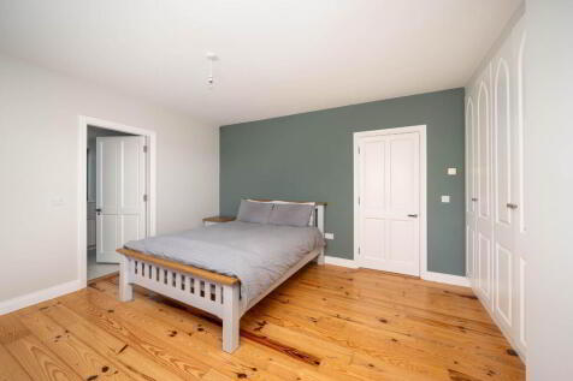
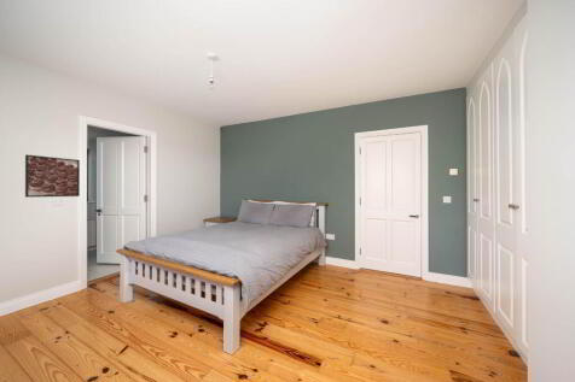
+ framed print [24,153,81,199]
